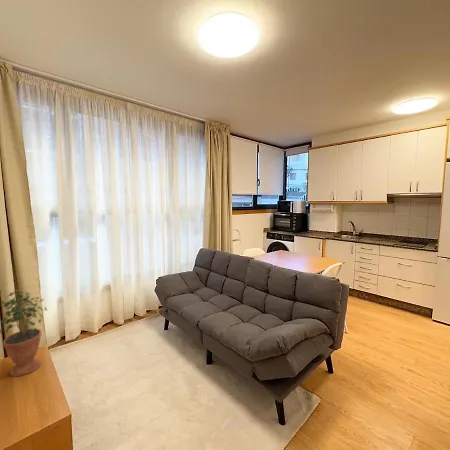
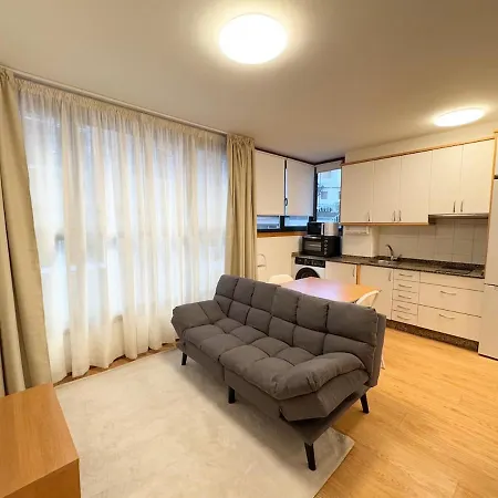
- potted plant [0,288,48,377]
